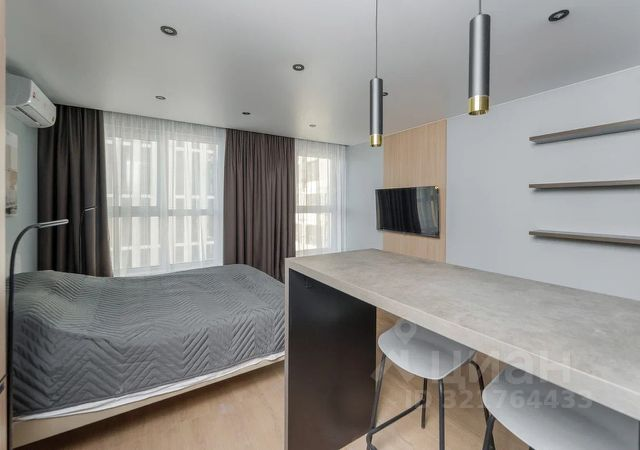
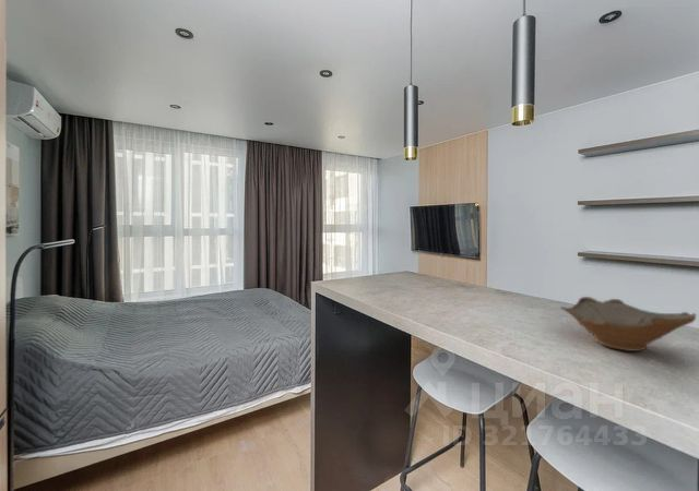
+ ceramic bowl [559,296,697,352]
